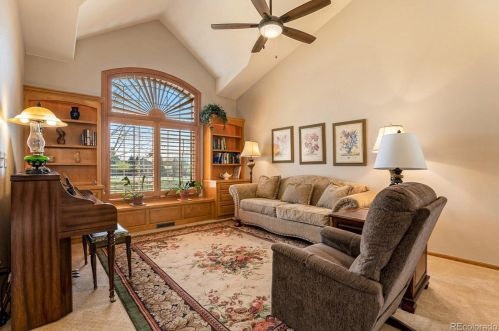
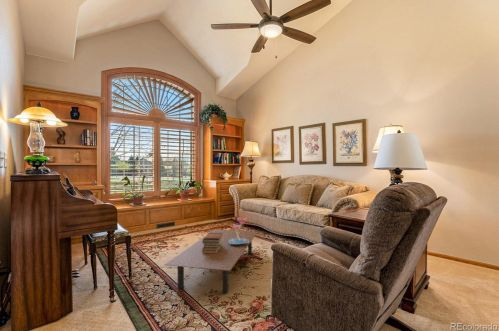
+ coffee table [164,228,259,294]
+ book stack [202,232,223,253]
+ decorative tree [229,217,249,244]
